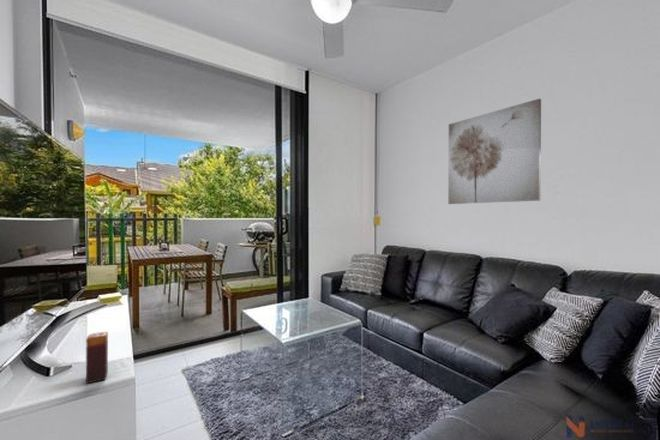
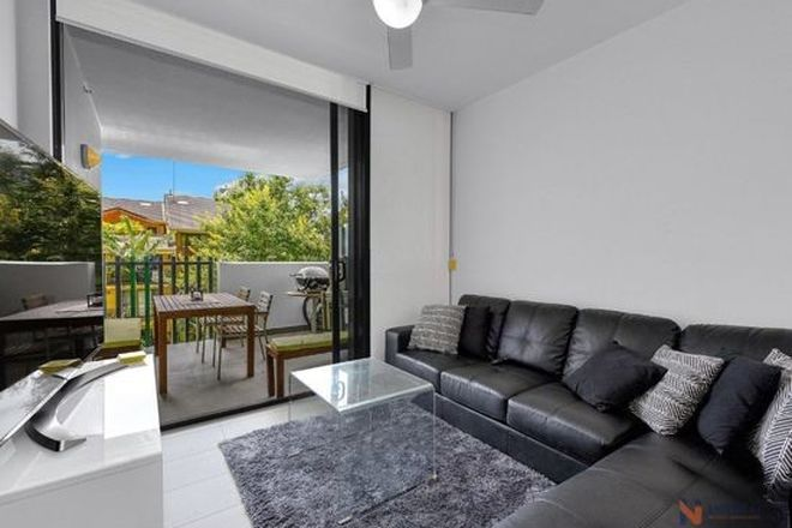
- candle [85,330,109,384]
- wall art [447,98,542,205]
